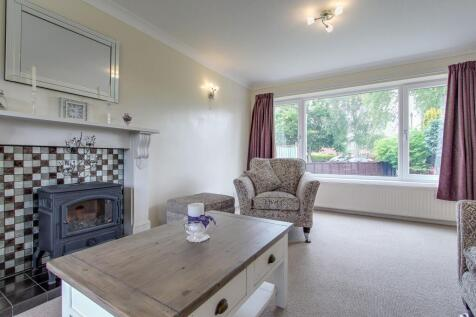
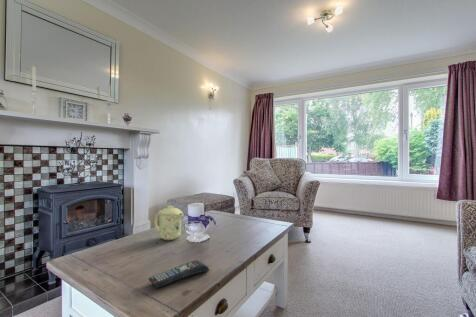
+ mug [154,205,184,241]
+ remote control [148,259,210,289]
